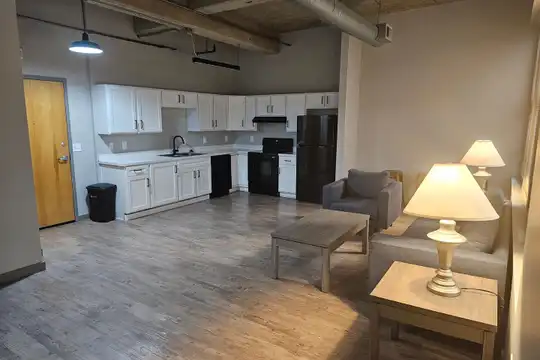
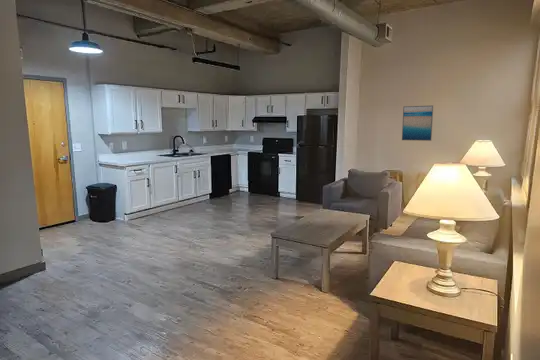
+ wall art [401,104,435,142]
